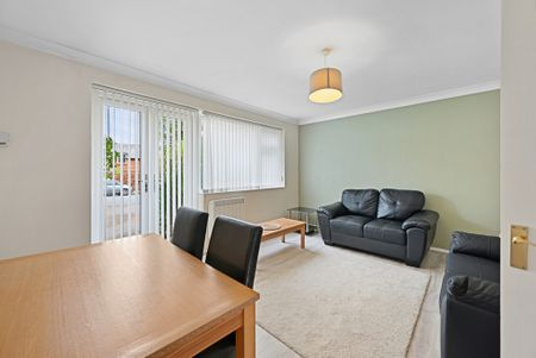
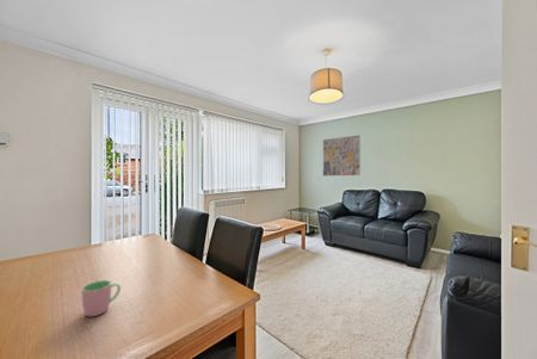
+ wall art [322,134,362,177]
+ cup [81,279,122,317]
